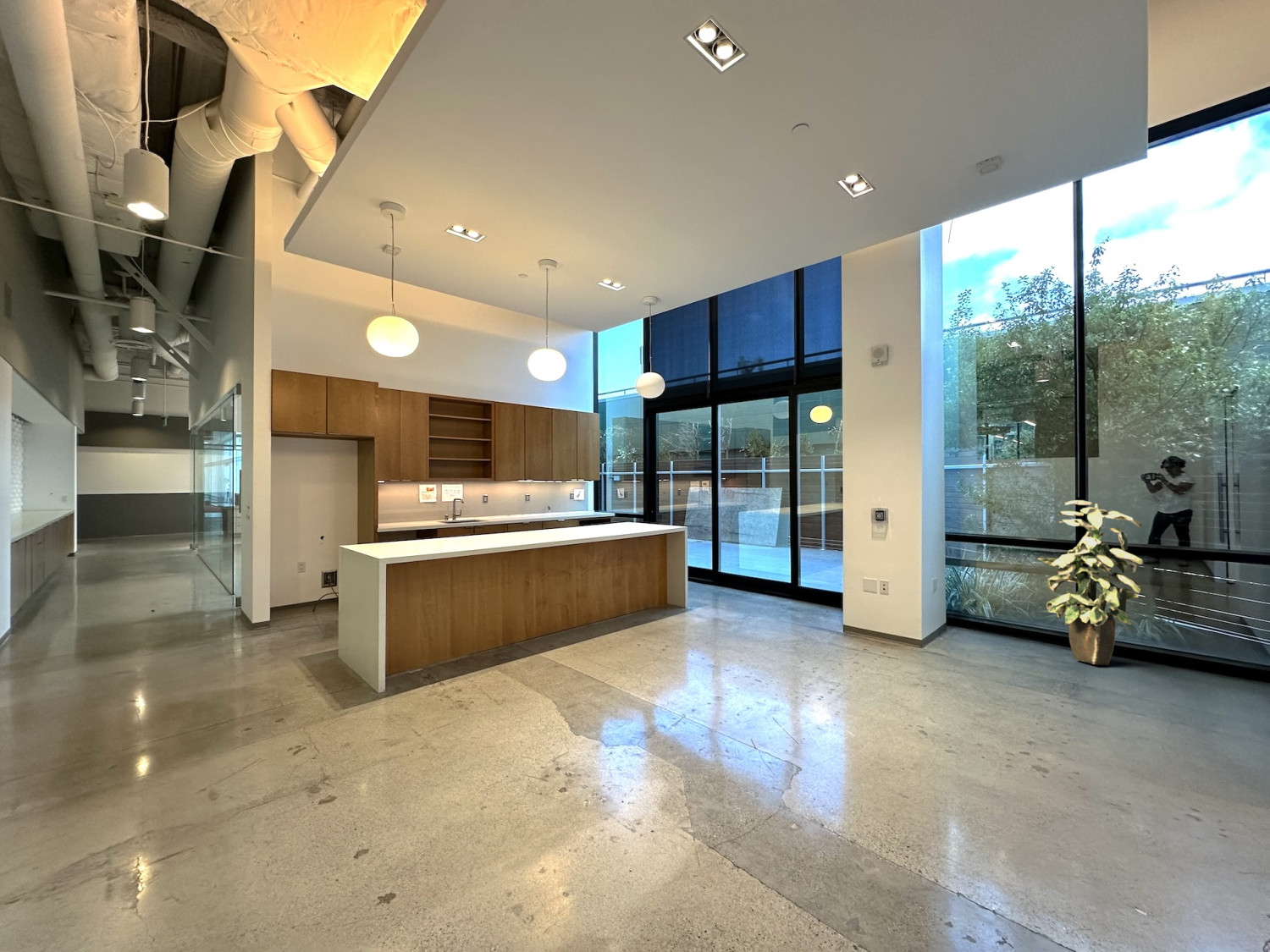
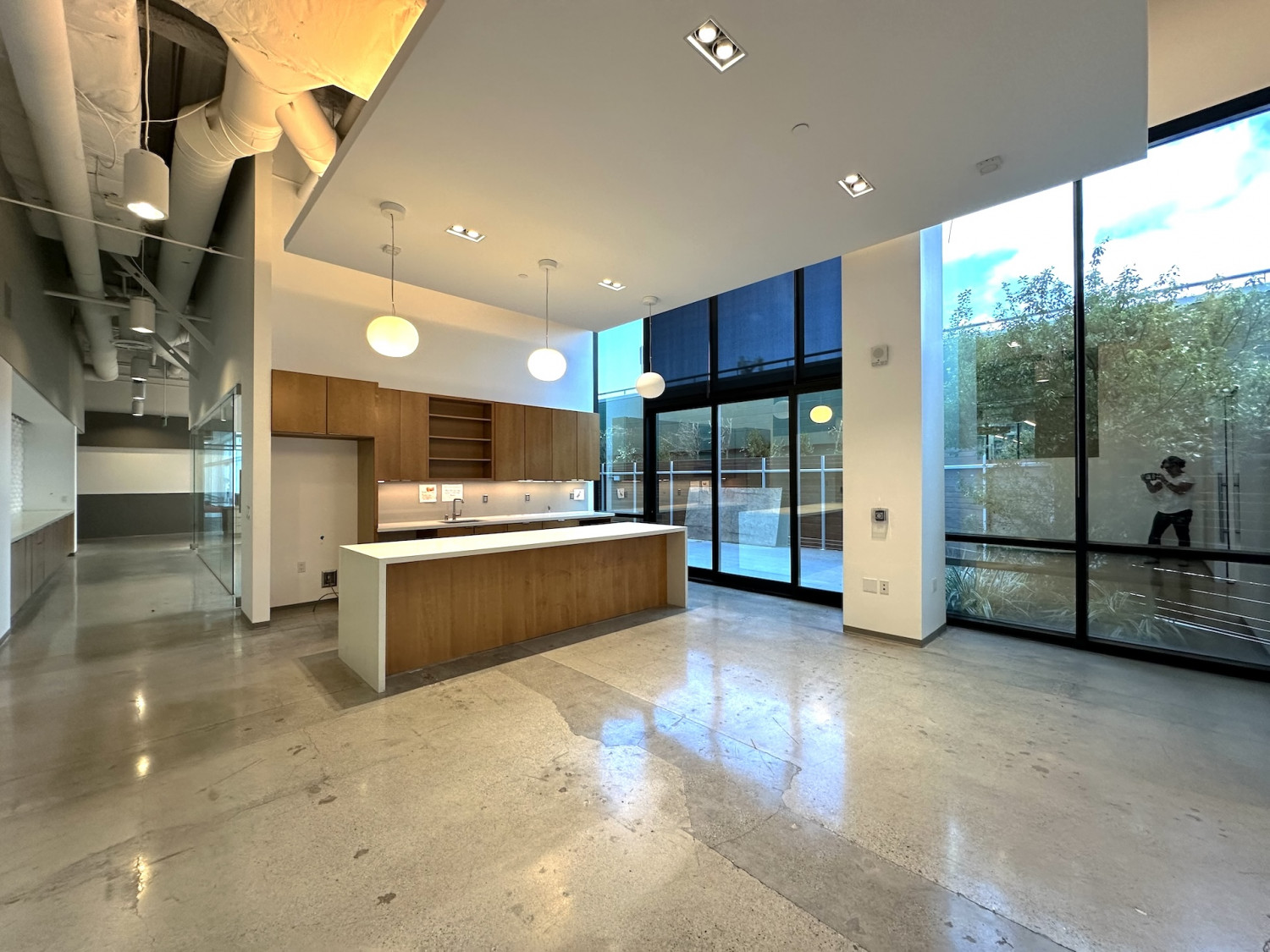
- indoor plant [1037,499,1143,666]
